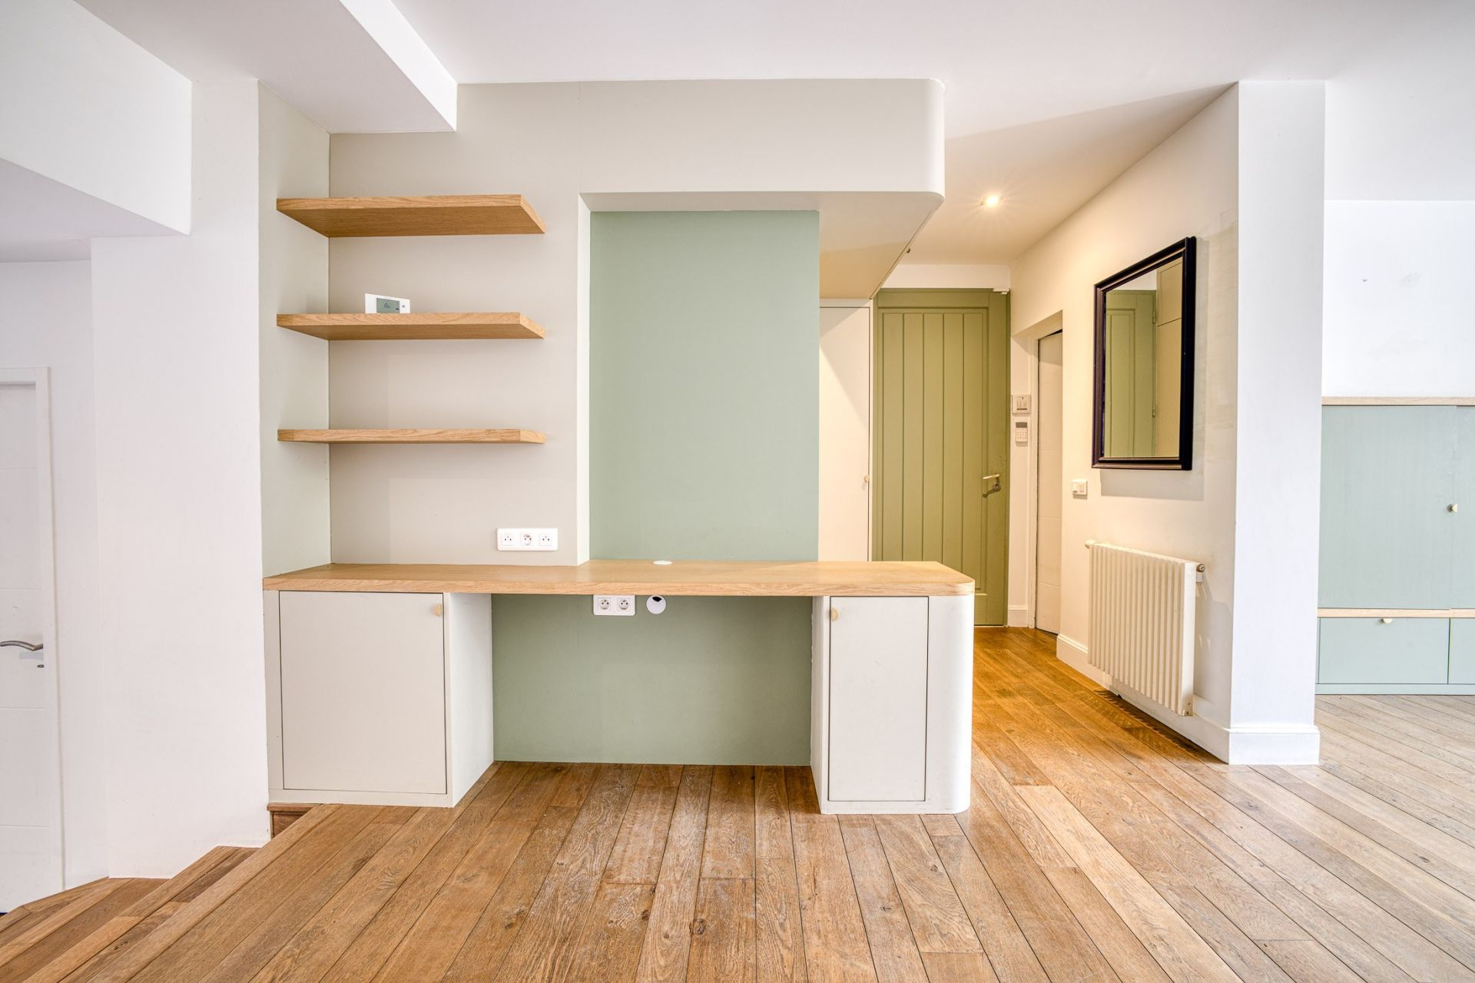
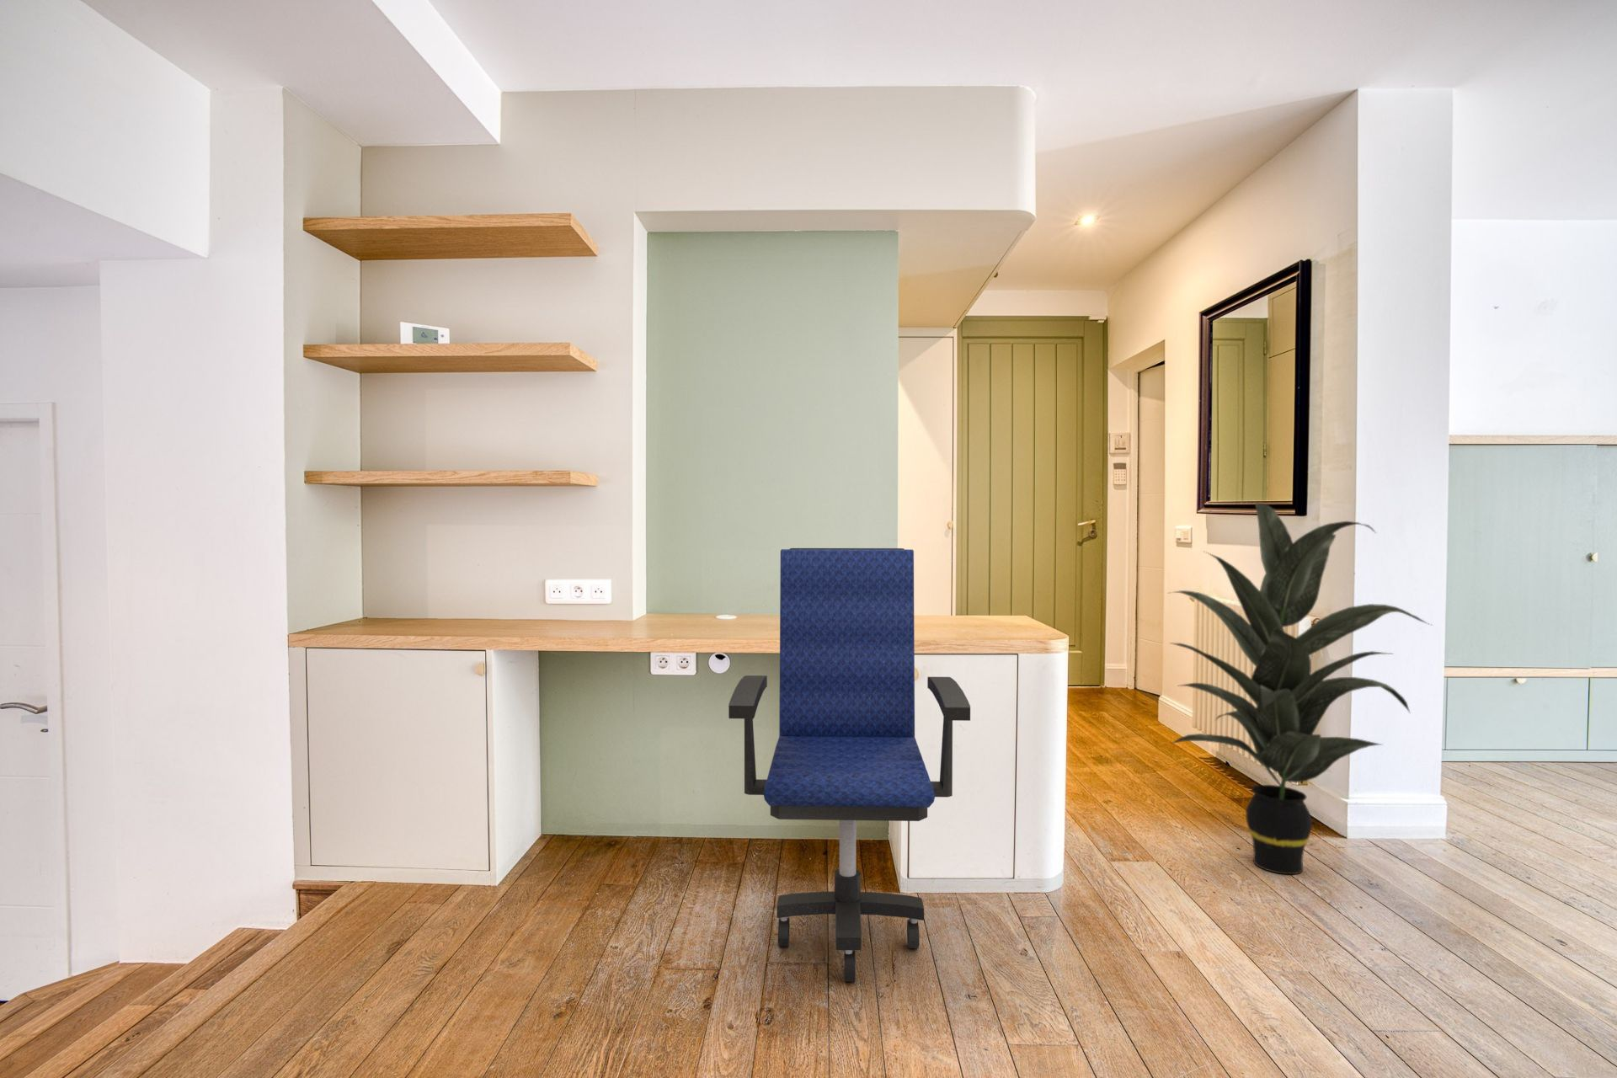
+ indoor plant [1166,503,1433,875]
+ office chair [728,547,971,983]
